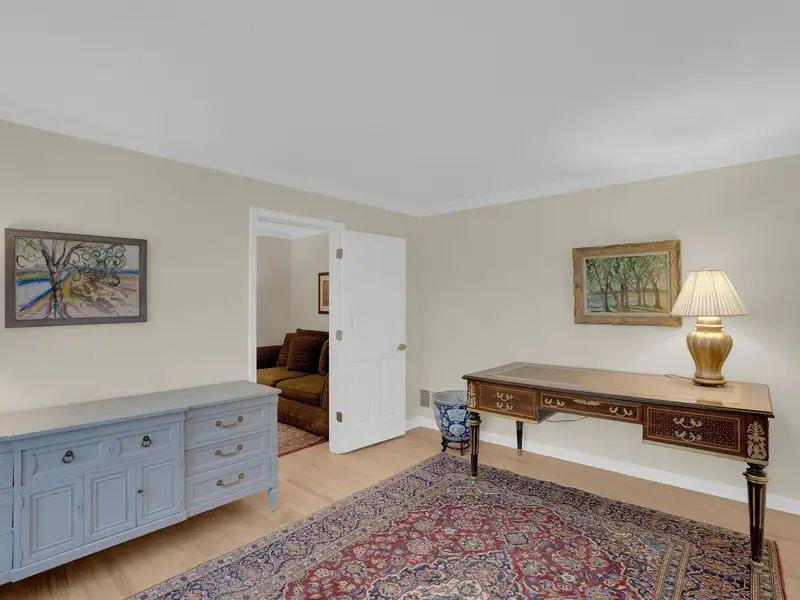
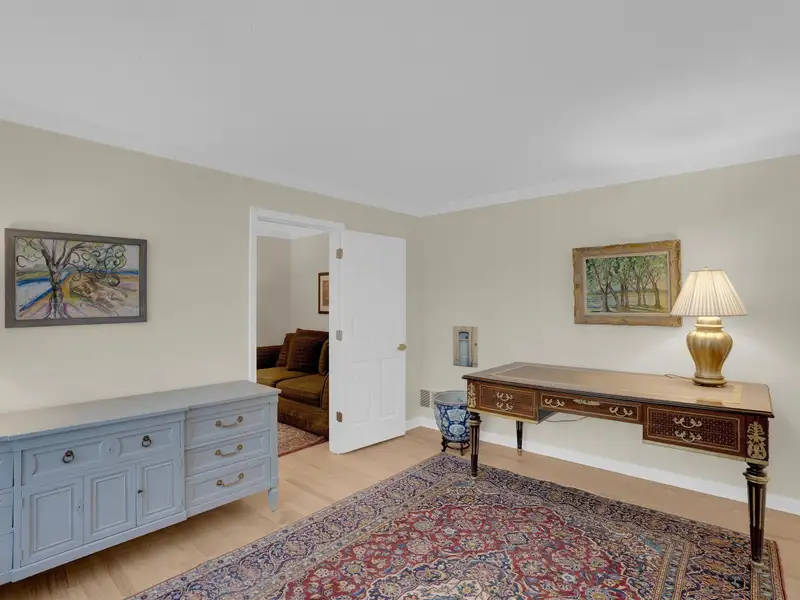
+ wall art [452,325,479,369]
